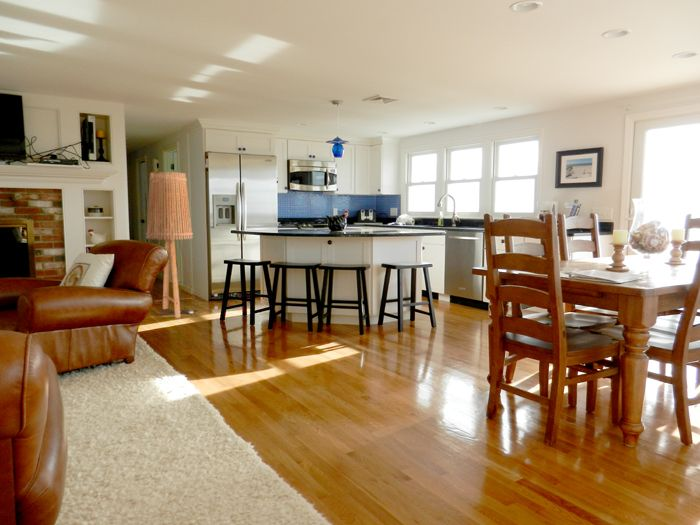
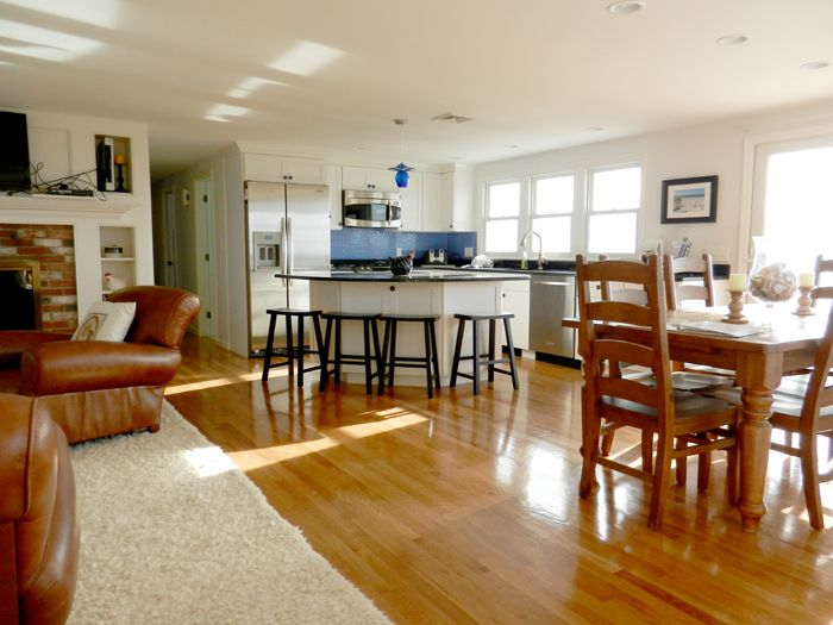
- floor lamp [145,171,199,319]
